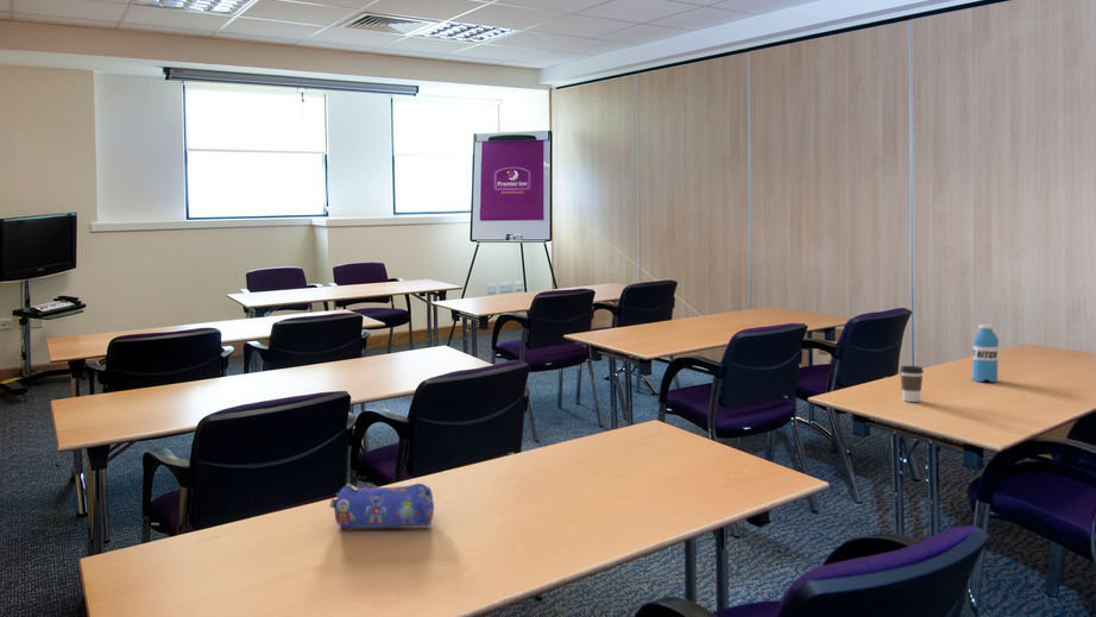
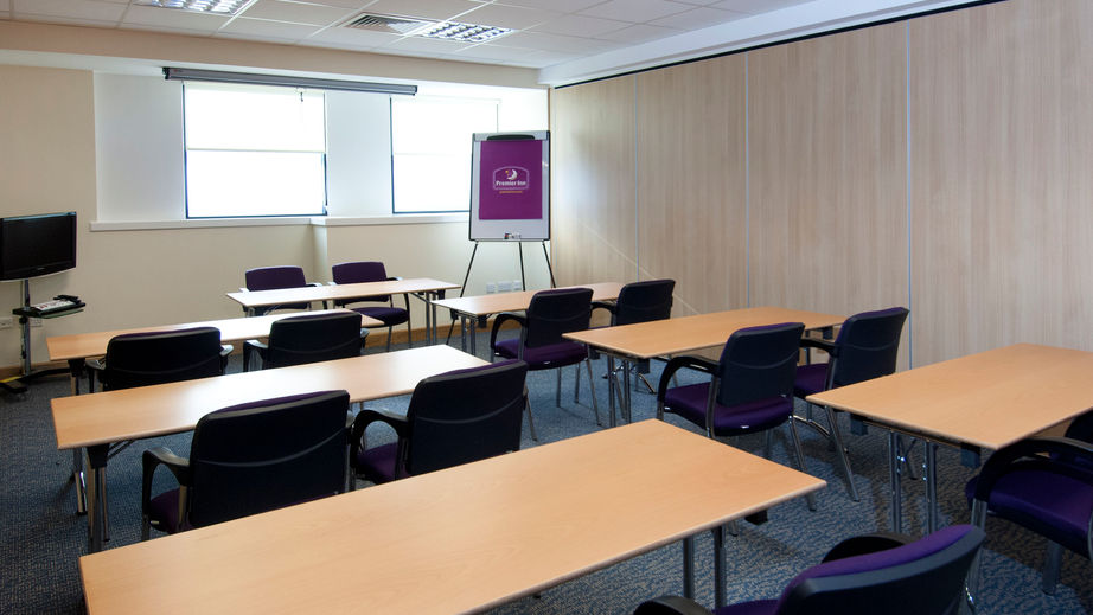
- coffee cup [899,365,925,403]
- water bottle [971,323,1000,383]
- pencil case [328,483,435,529]
